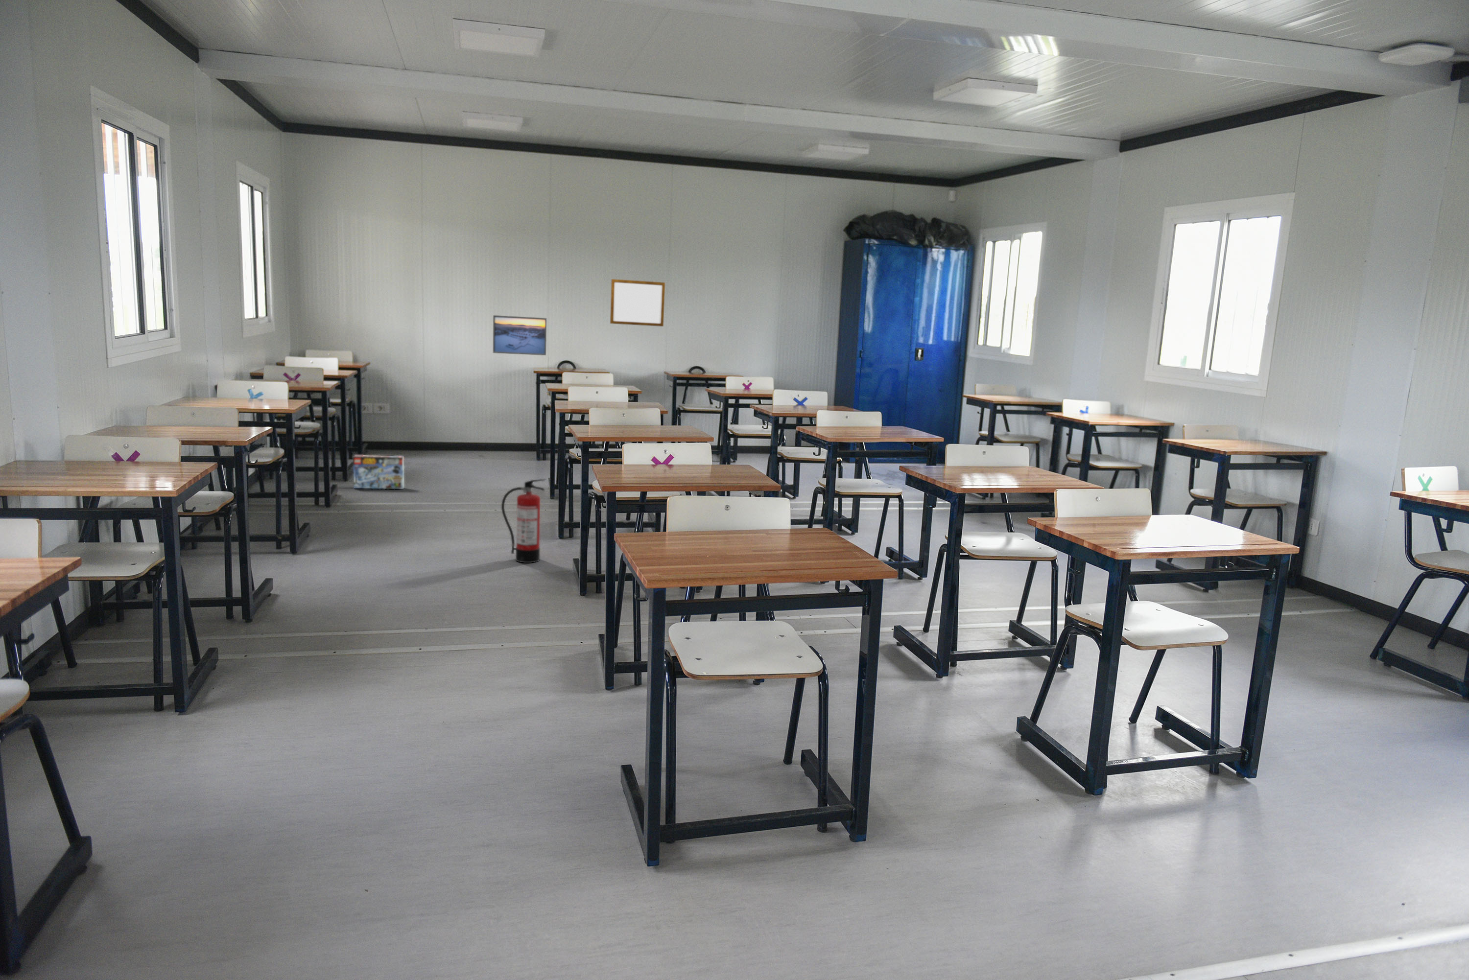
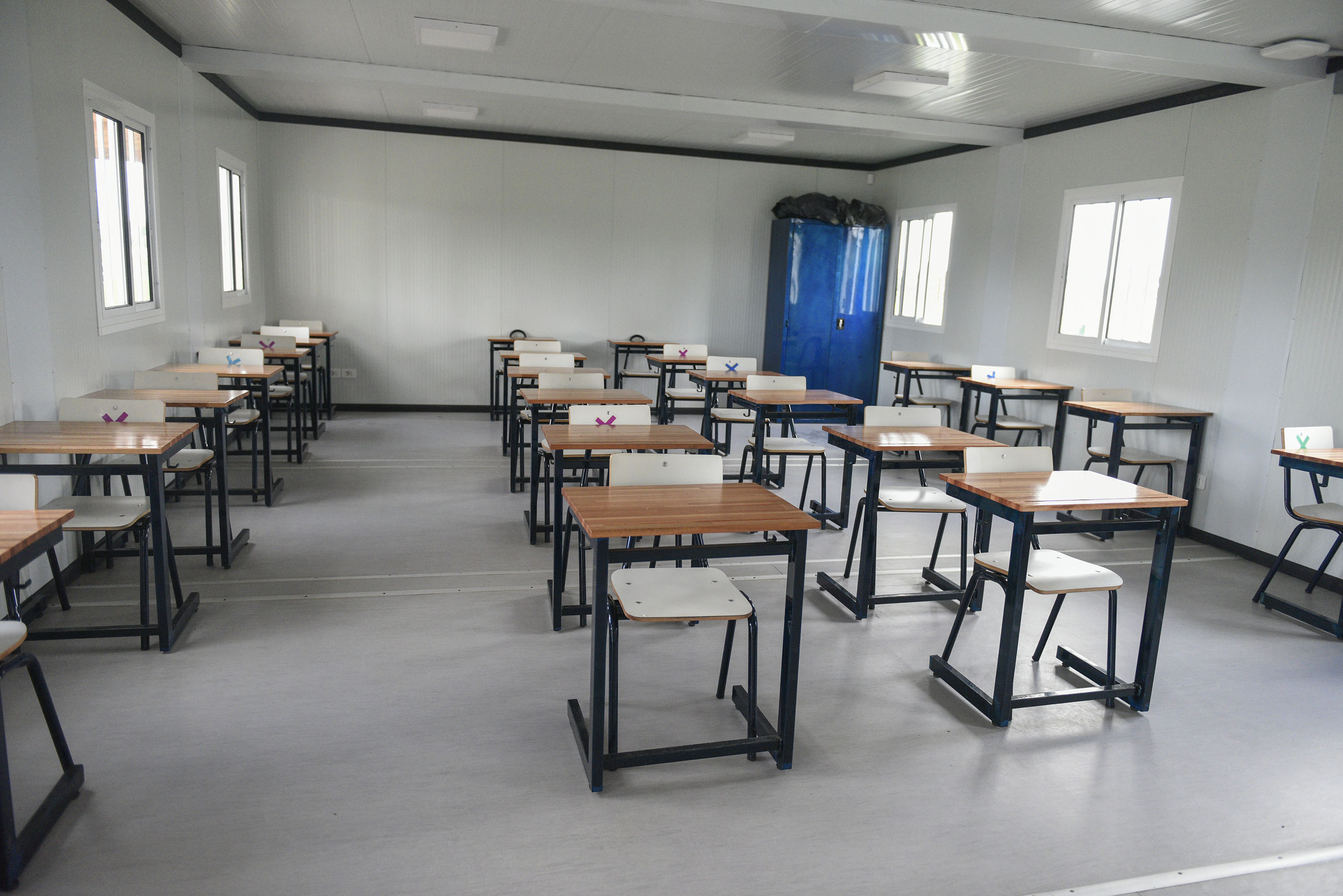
- box [352,455,405,490]
- fire extinguisher [501,479,547,563]
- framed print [492,315,547,355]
- writing board [609,279,665,327]
